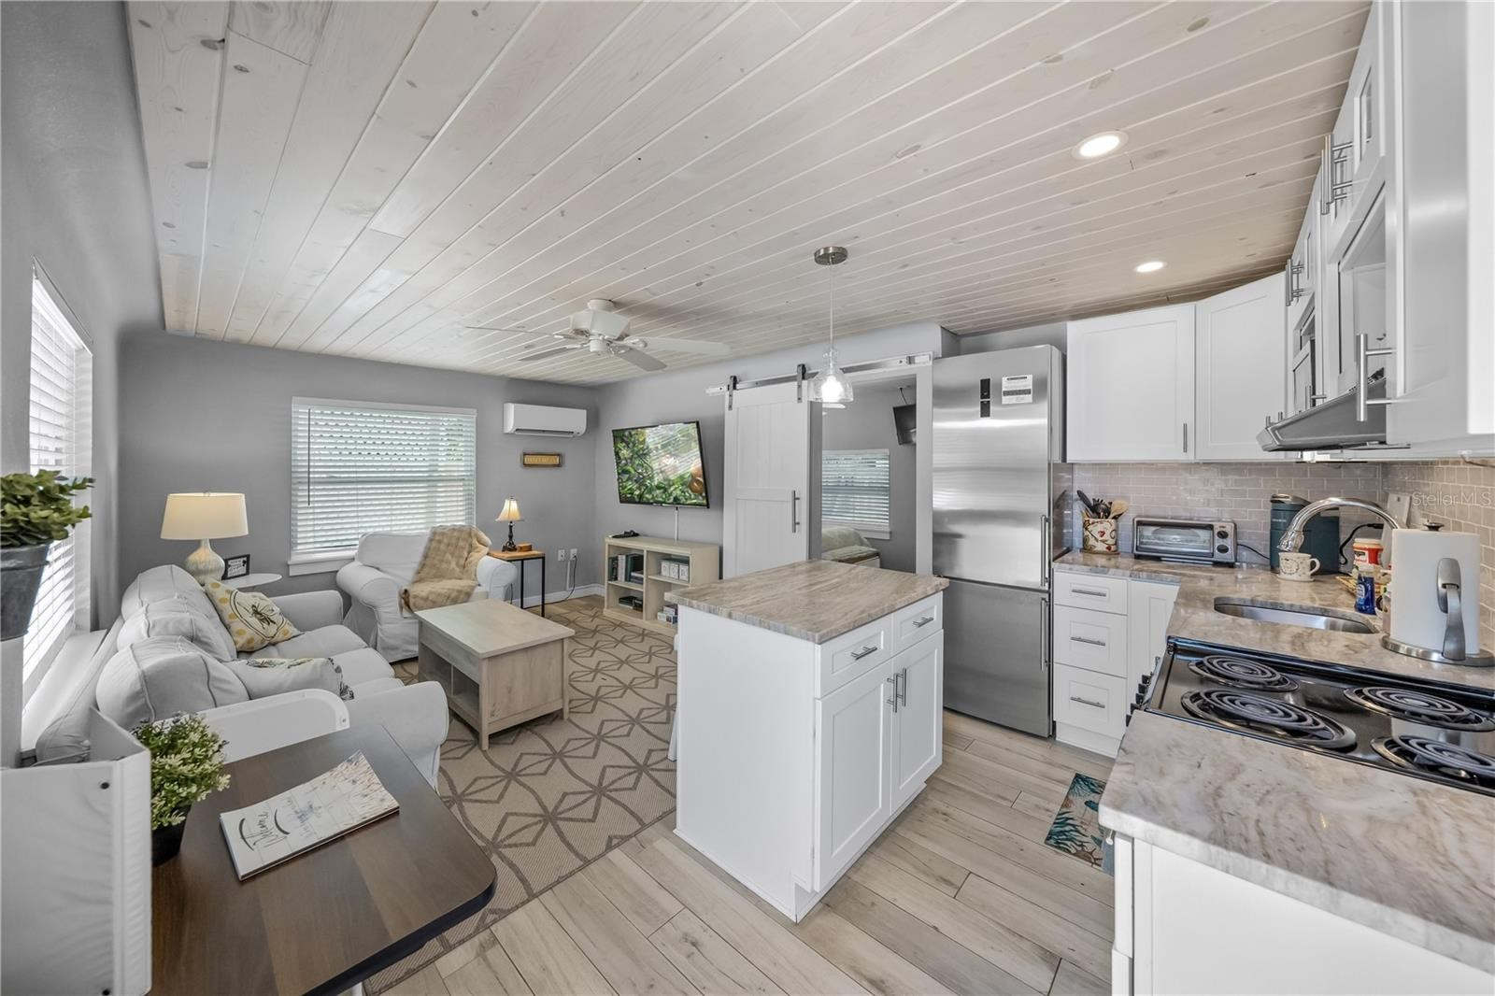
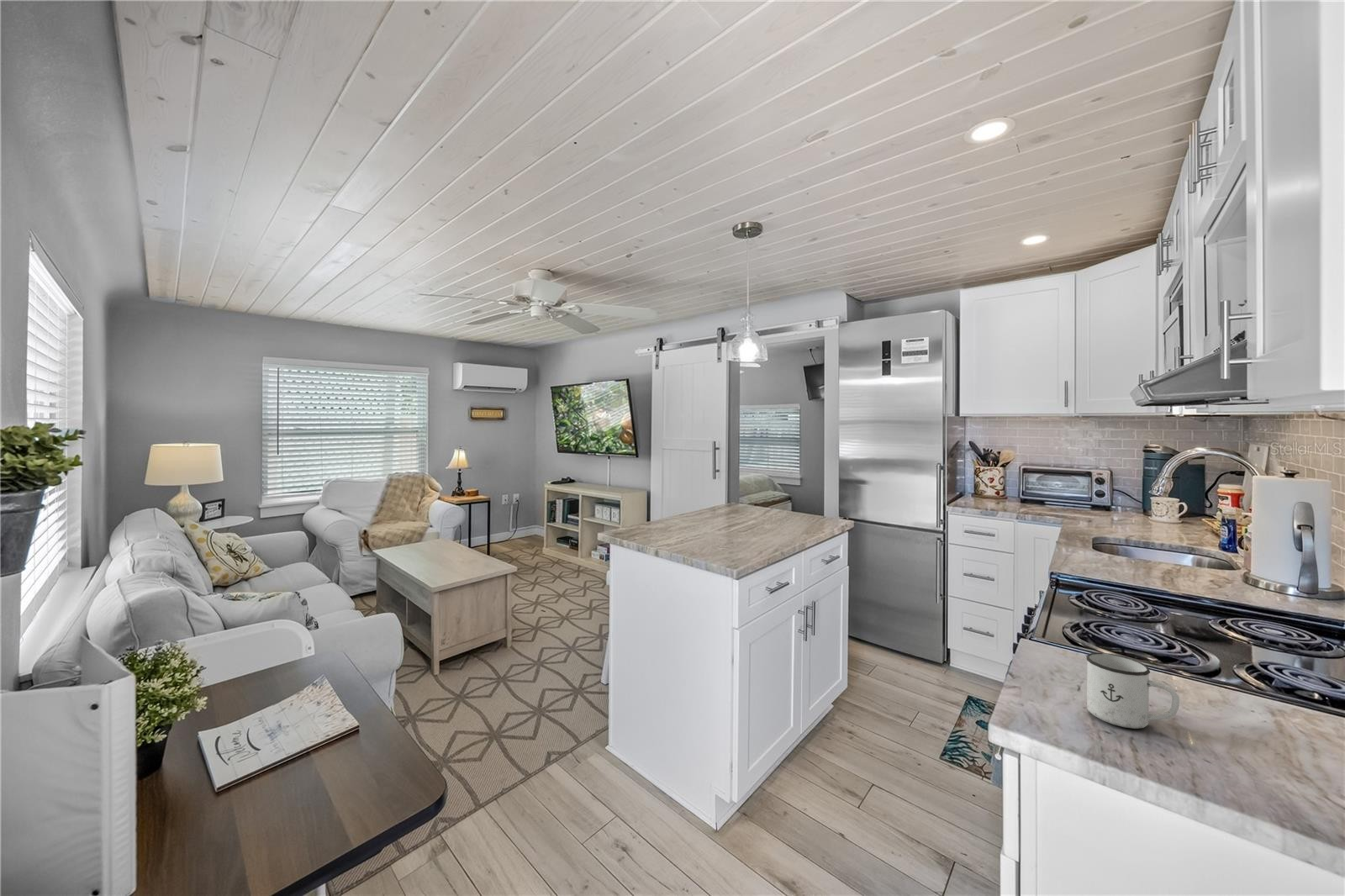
+ mug [1085,651,1180,730]
